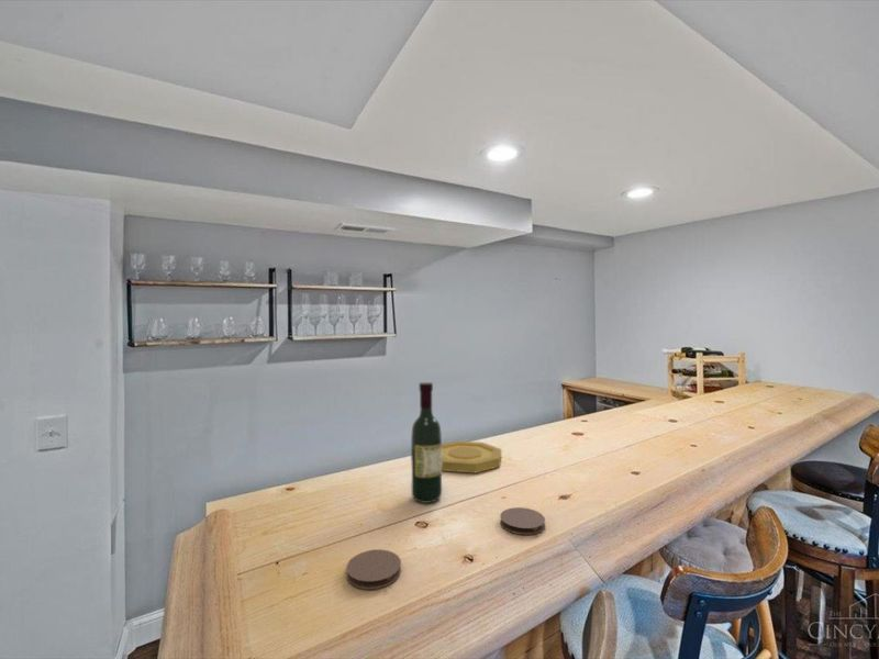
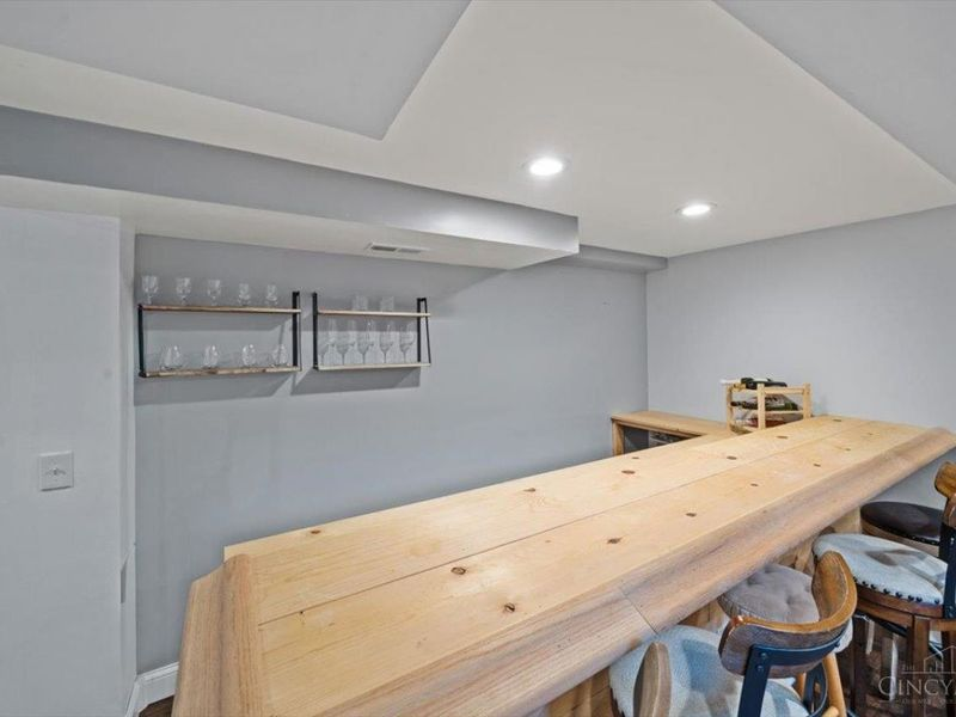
- coaster [499,506,546,536]
- bowl [442,440,502,473]
- coaster [345,548,402,590]
- wine bottle [410,381,443,504]
